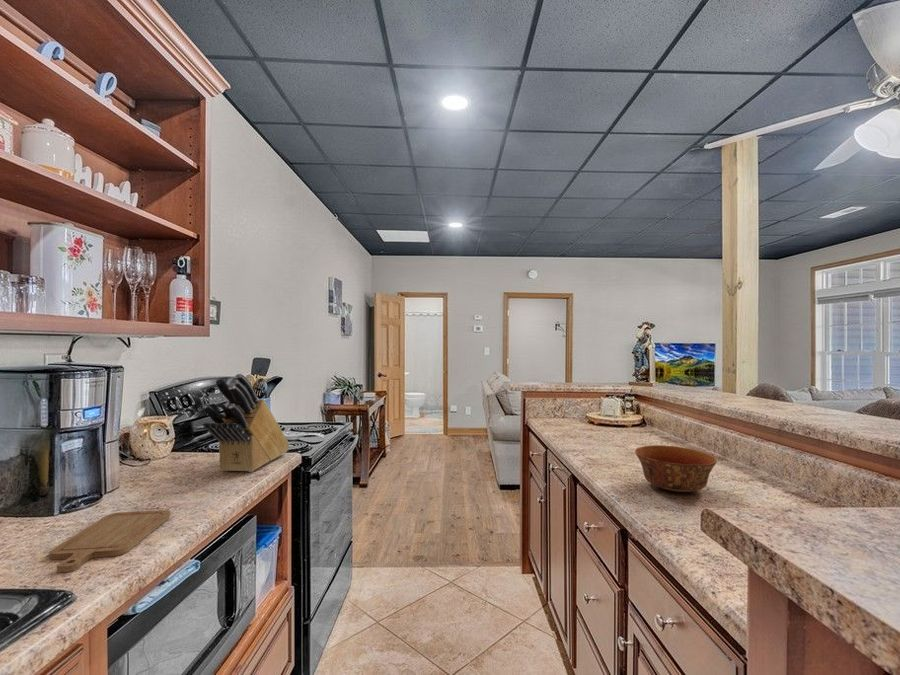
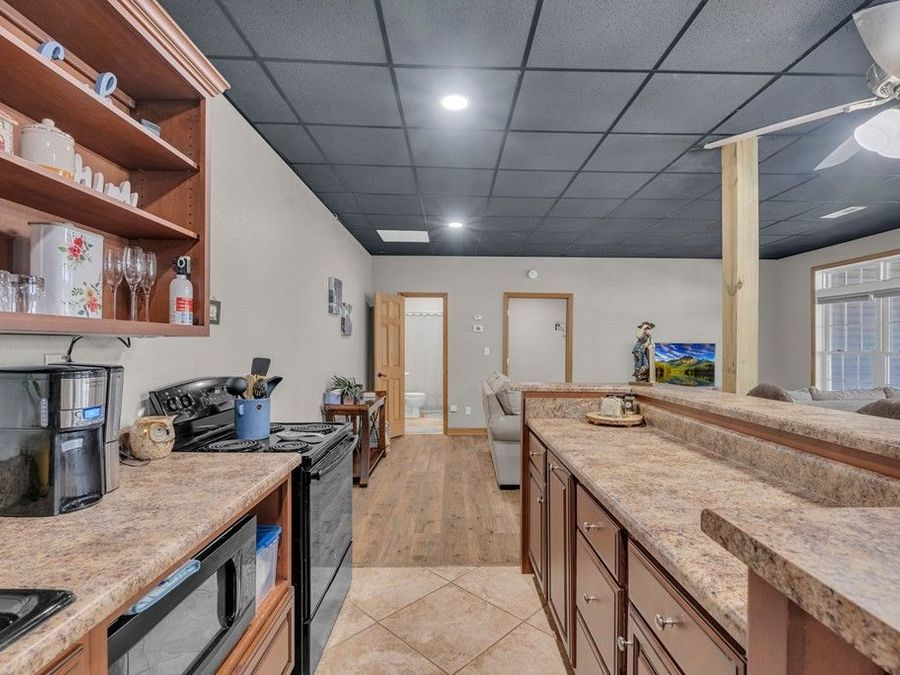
- bowl [634,444,718,493]
- chopping board [48,509,171,573]
- knife block [202,372,290,473]
